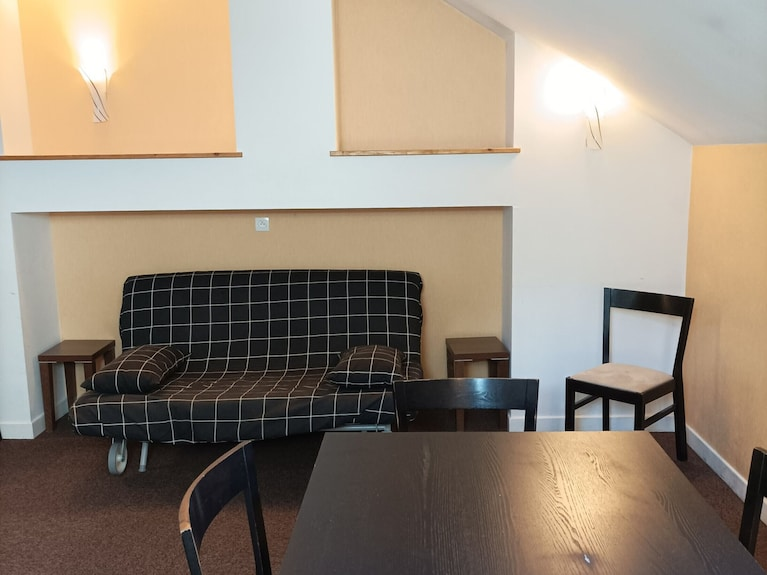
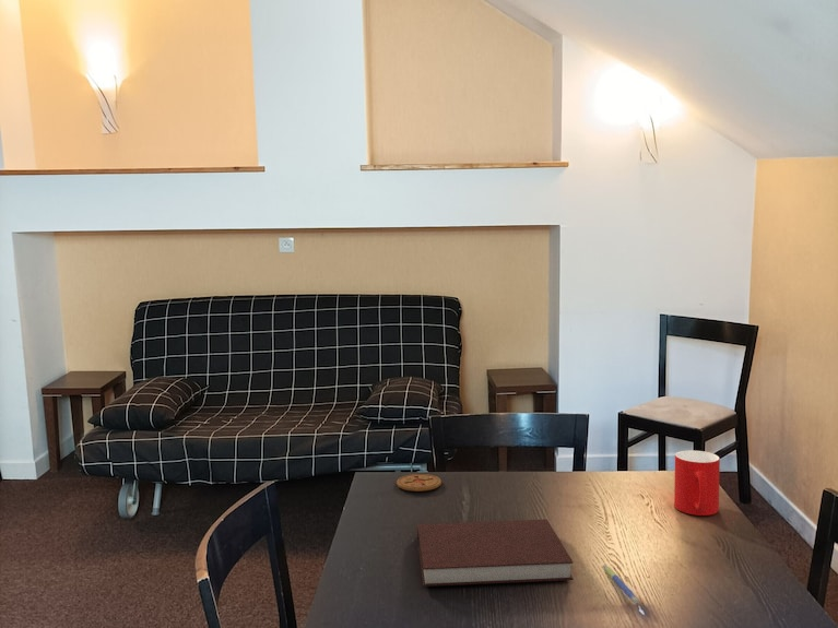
+ notebook [416,519,575,588]
+ pen [602,564,639,605]
+ coaster [396,473,442,493]
+ cup [673,449,721,517]
